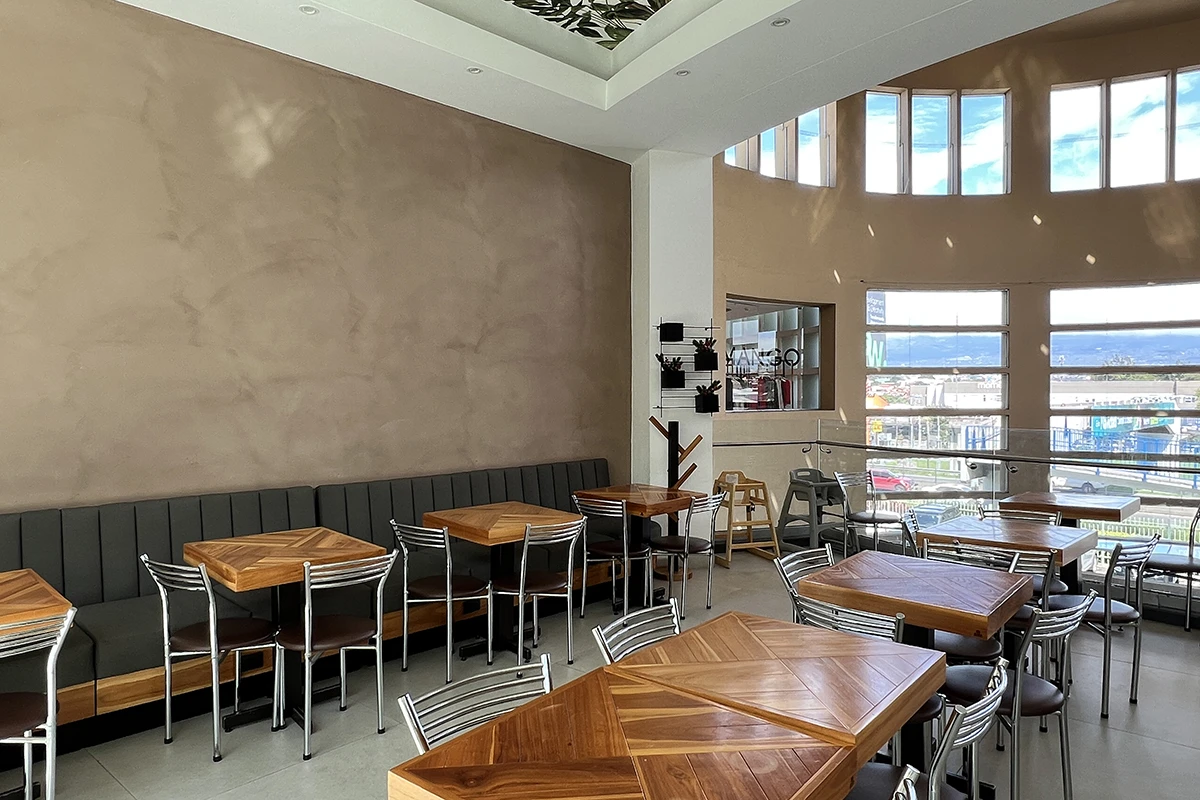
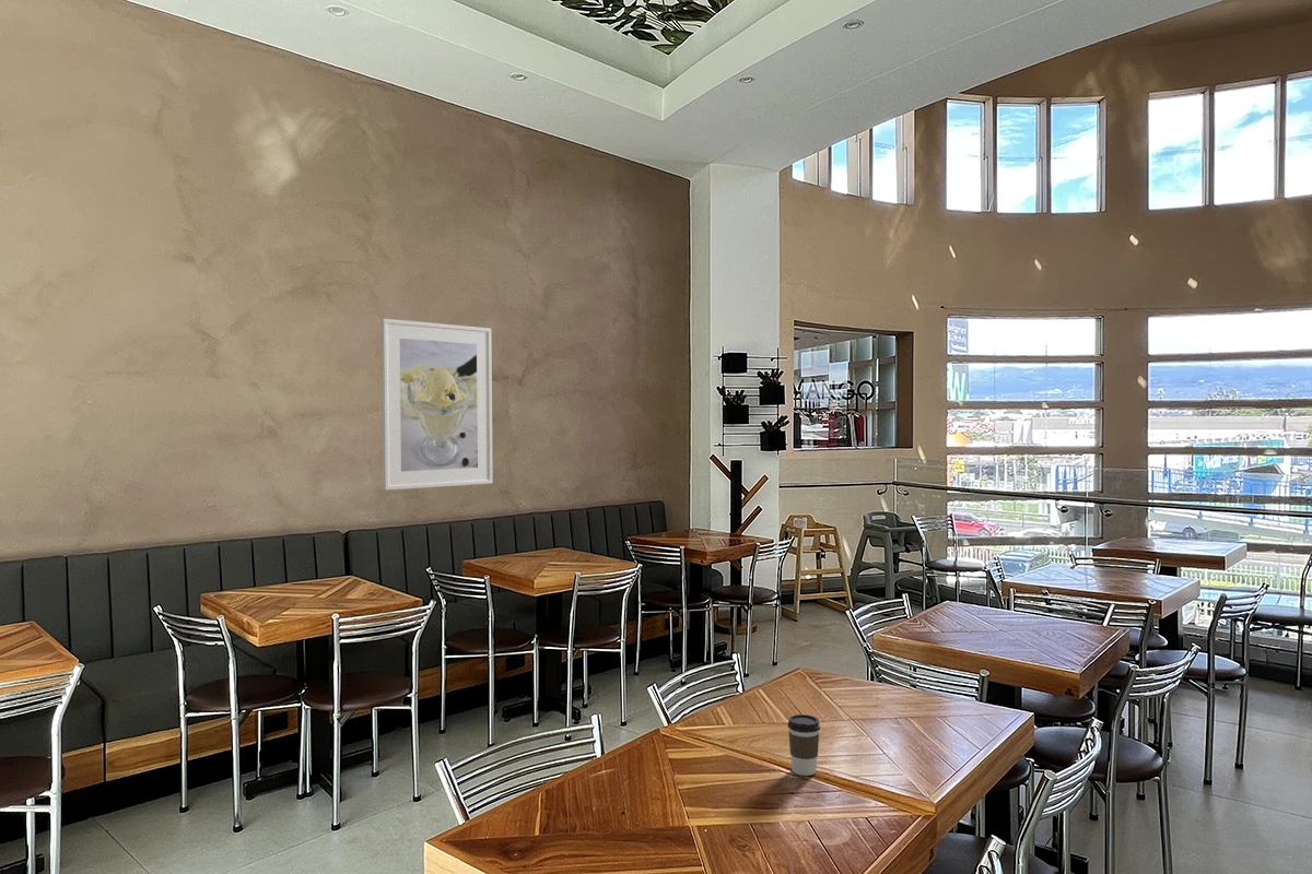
+ coffee cup [787,713,821,777]
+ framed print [380,318,493,492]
